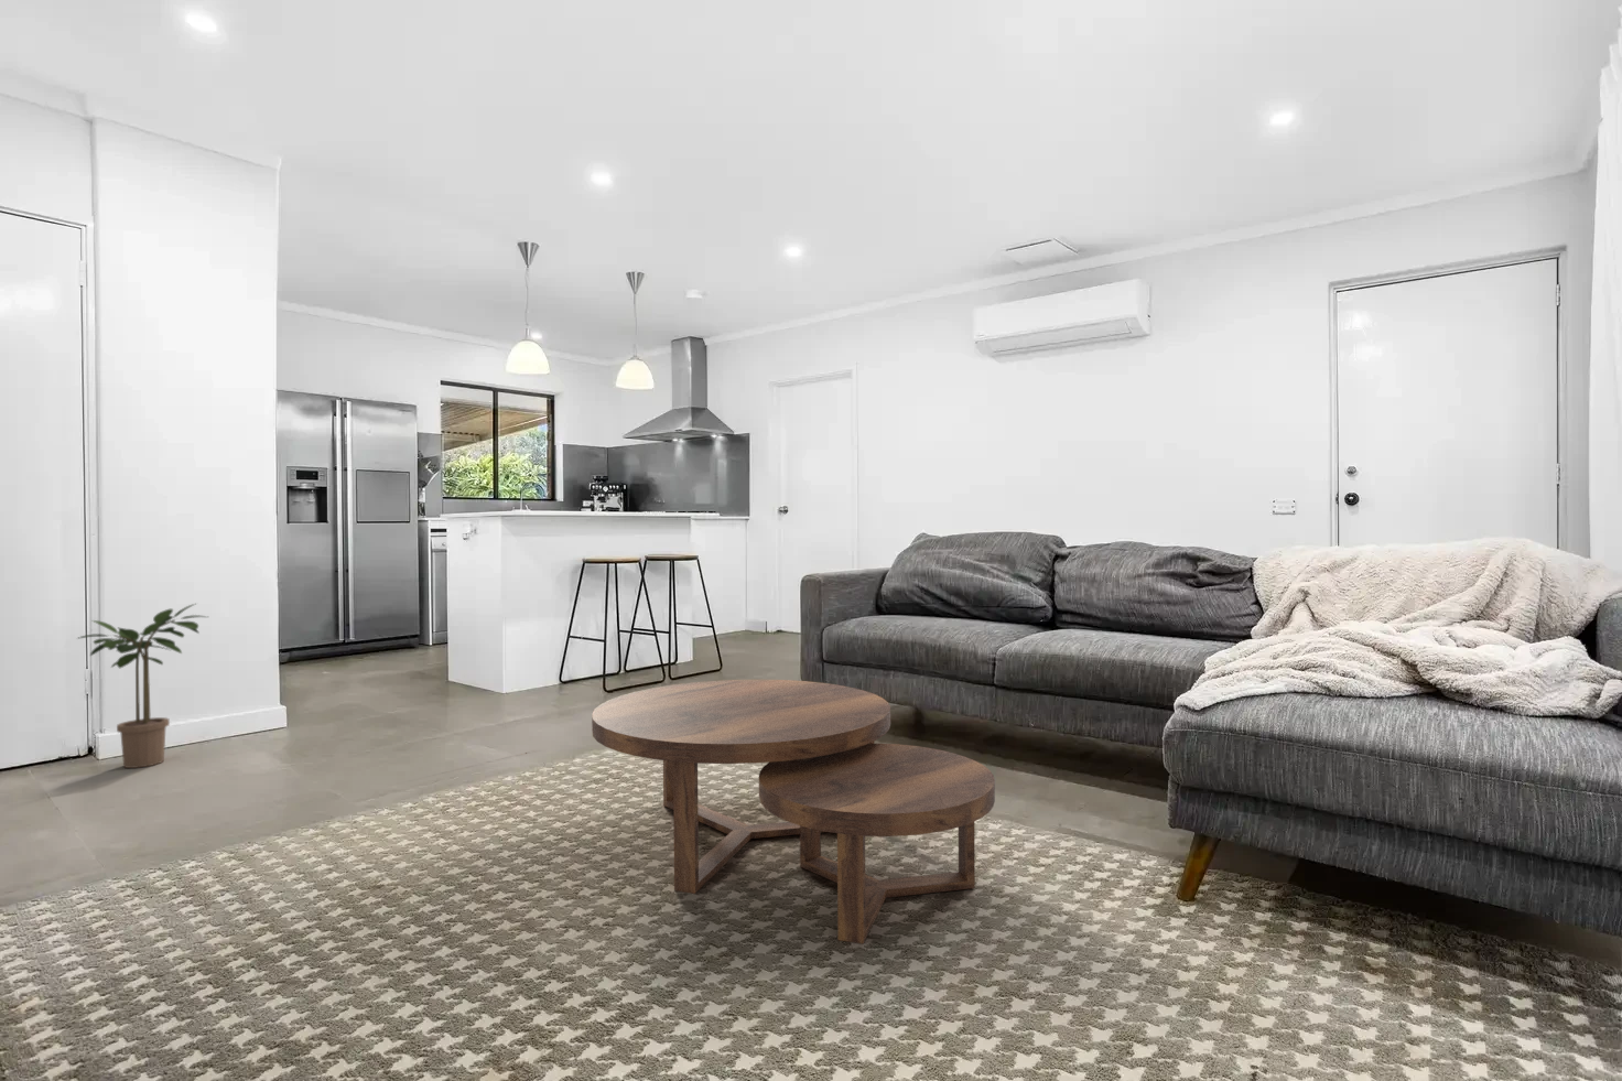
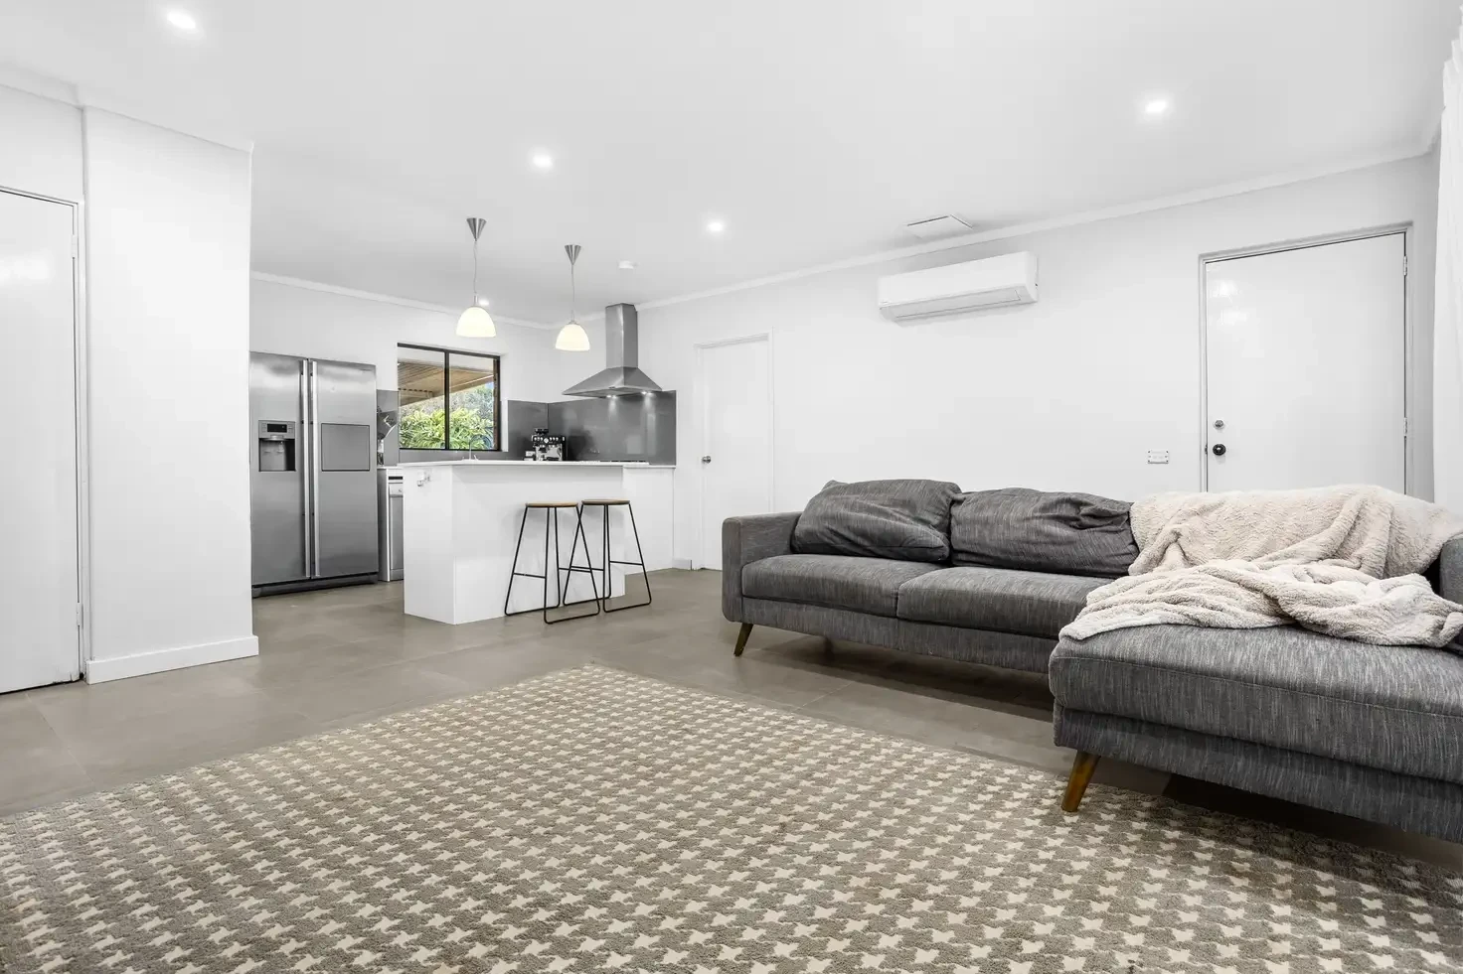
- coffee table [591,679,996,945]
- potted plant [75,602,209,770]
